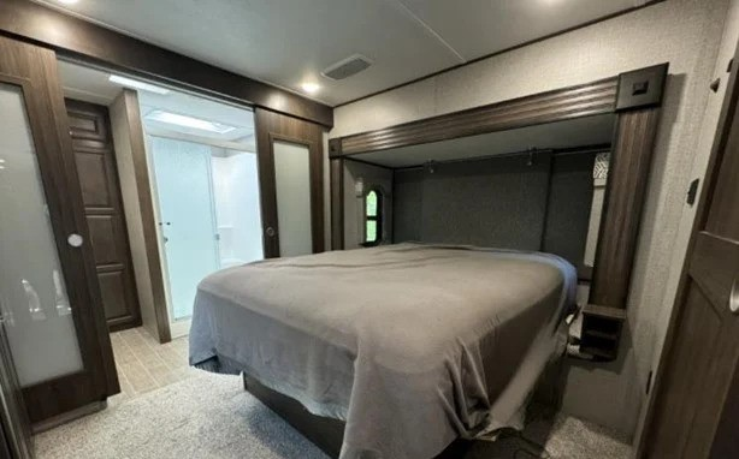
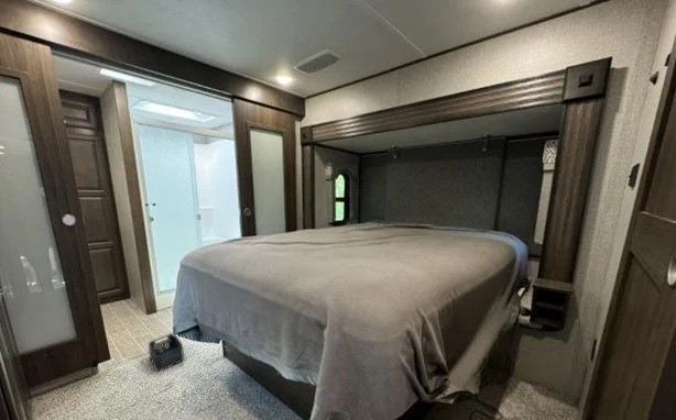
+ storage bin [148,332,185,373]
